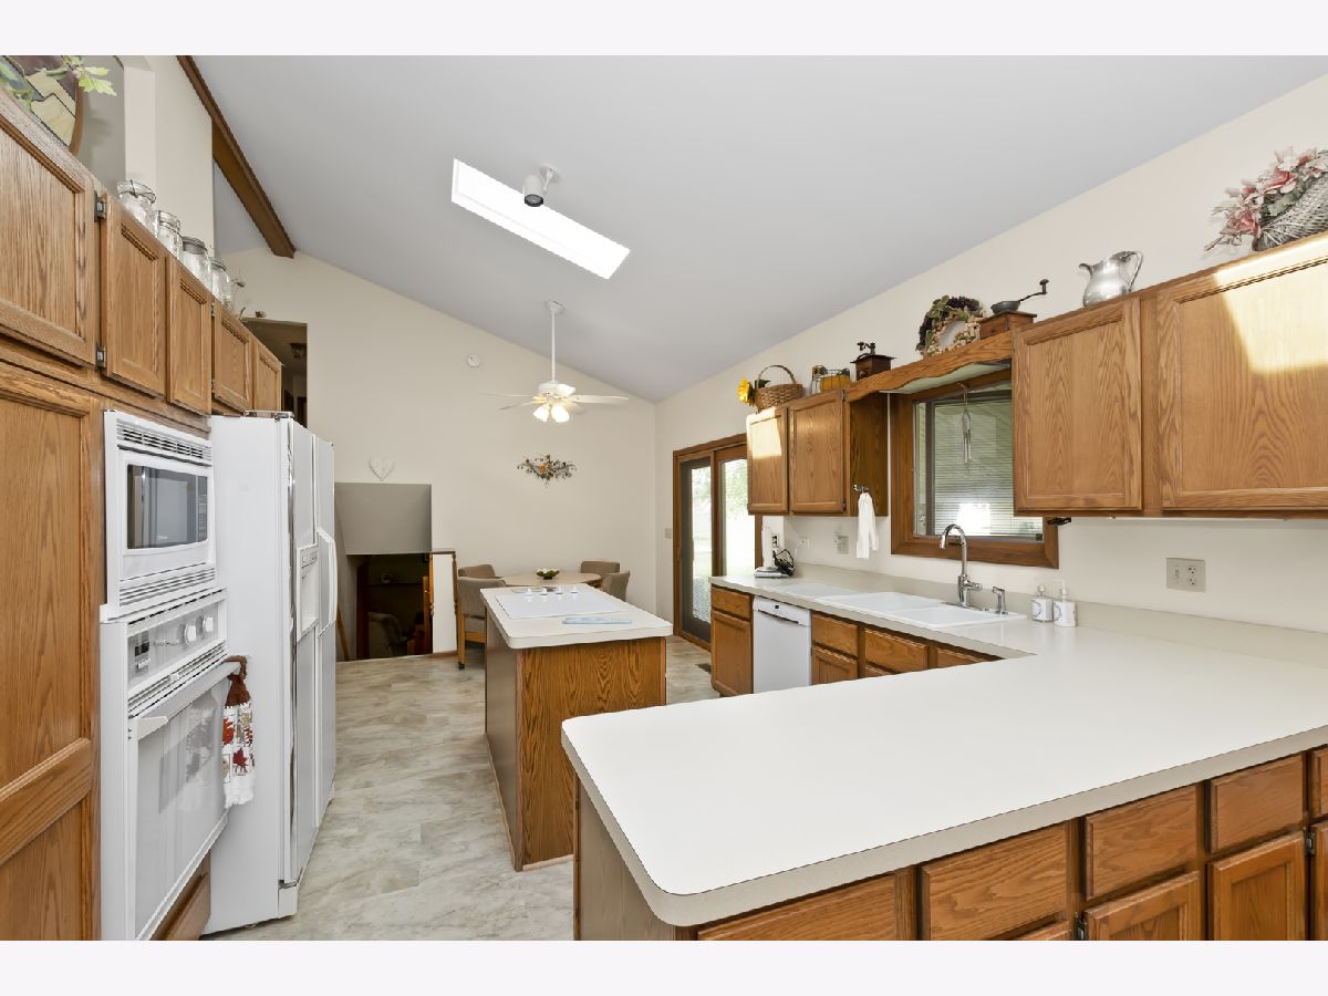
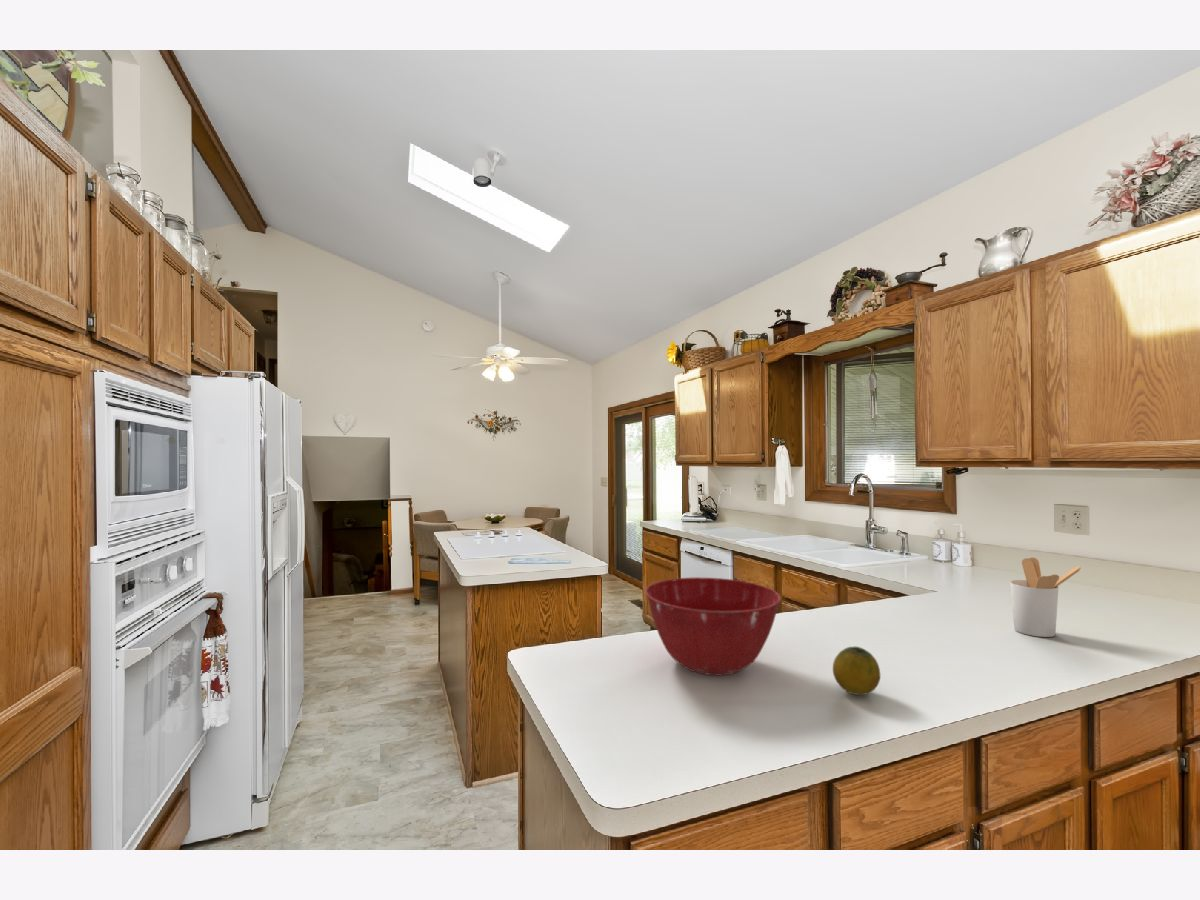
+ fruit [832,646,881,696]
+ mixing bowl [644,576,782,676]
+ utensil holder [1009,557,1082,638]
